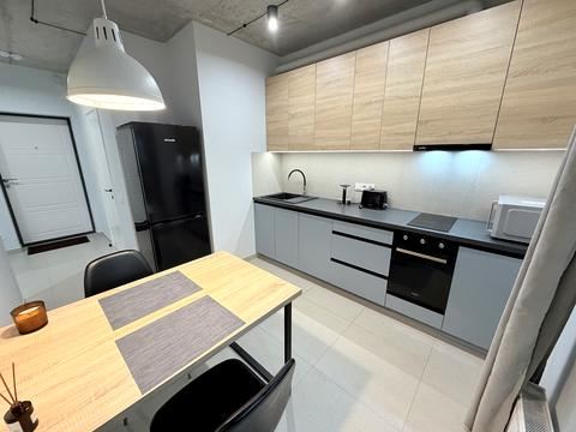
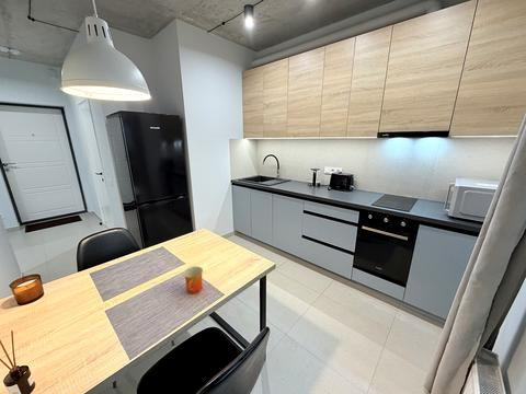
+ mug [182,265,204,294]
